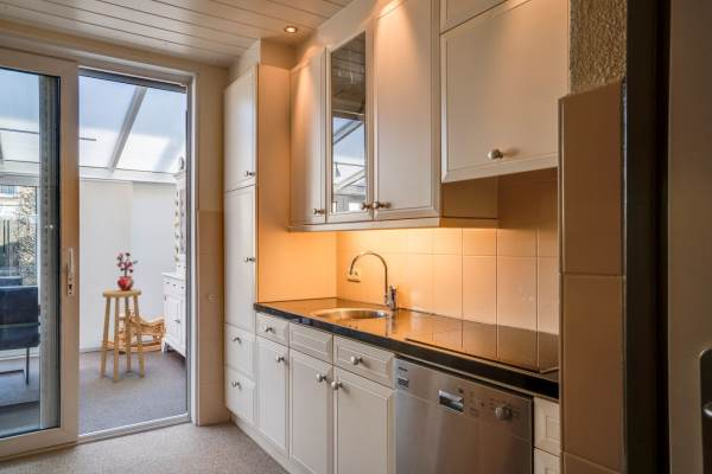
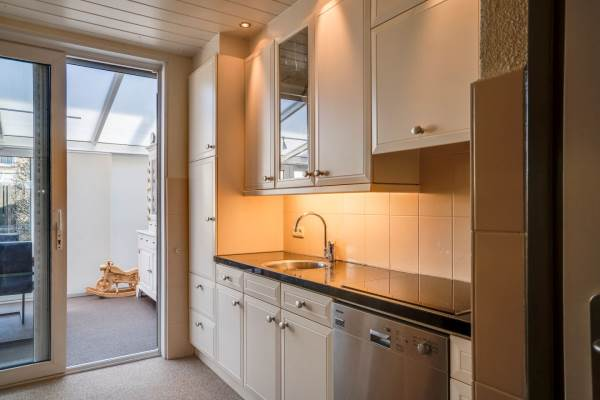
- potted plant [115,251,139,292]
- stool [100,288,146,383]
